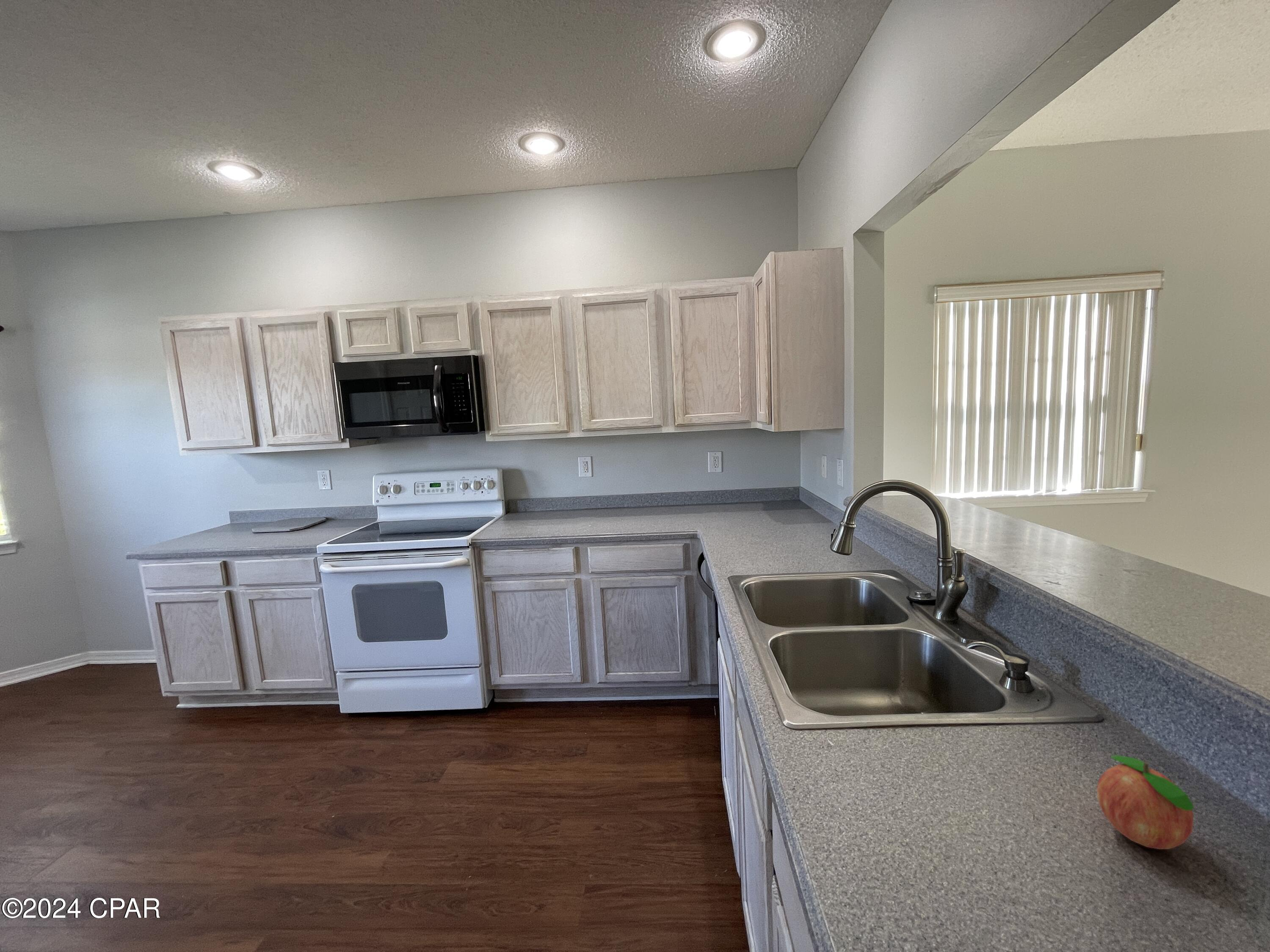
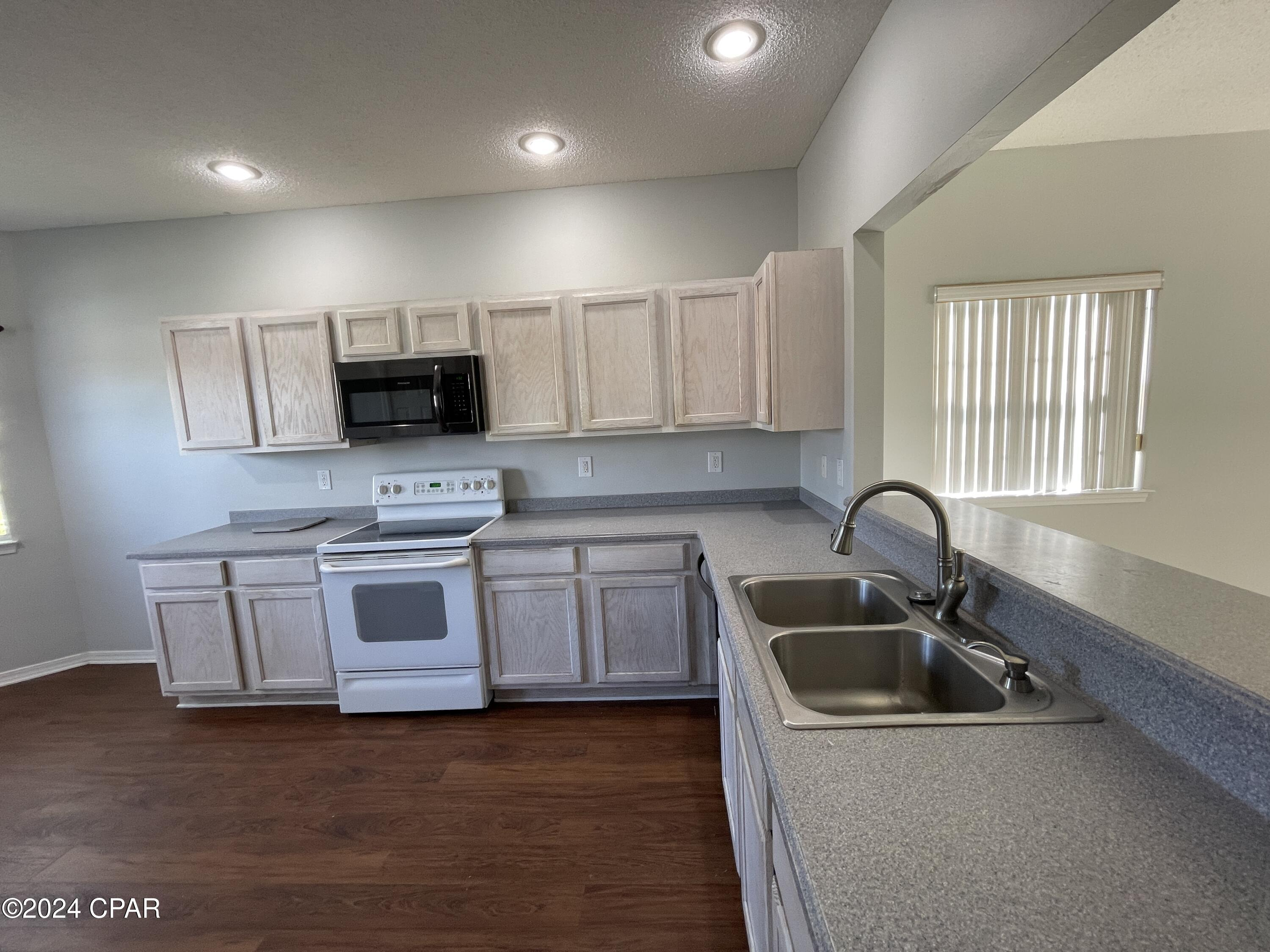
- fruit [1096,755,1194,850]
